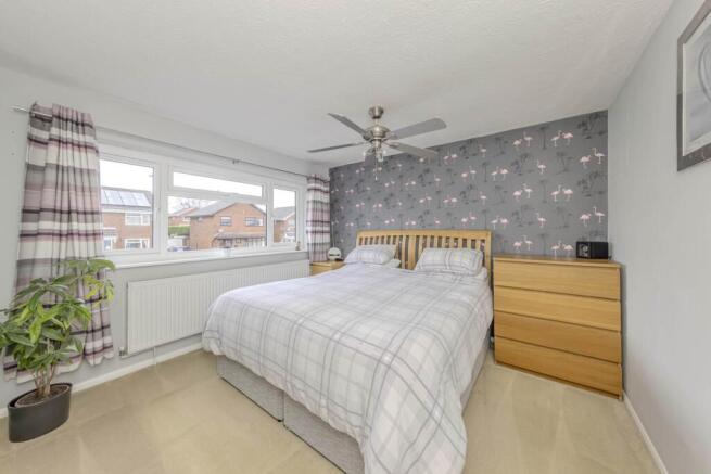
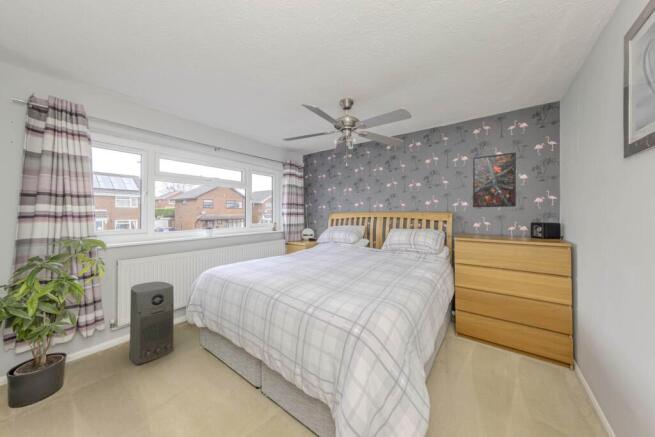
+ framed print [472,152,517,208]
+ air purifier [129,281,175,366]
